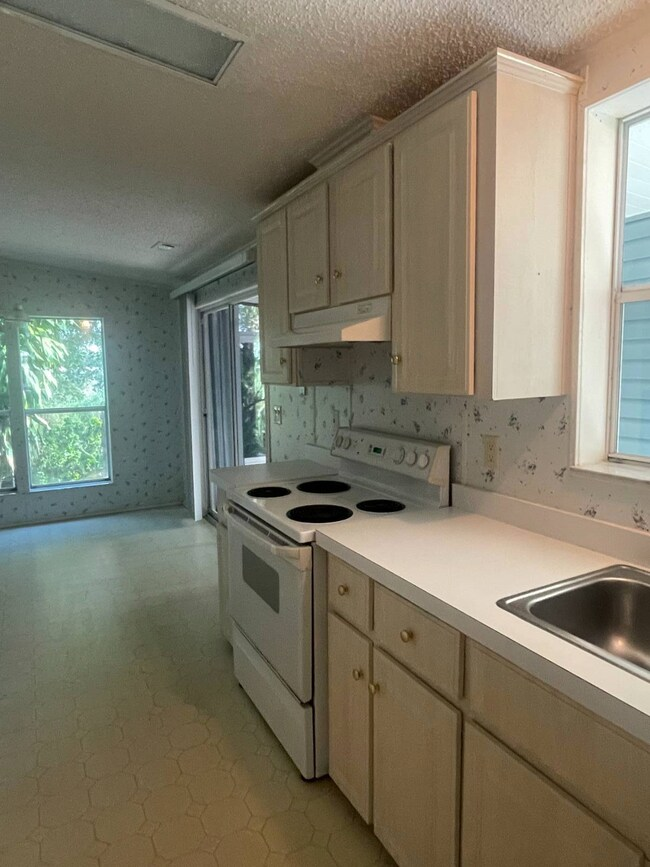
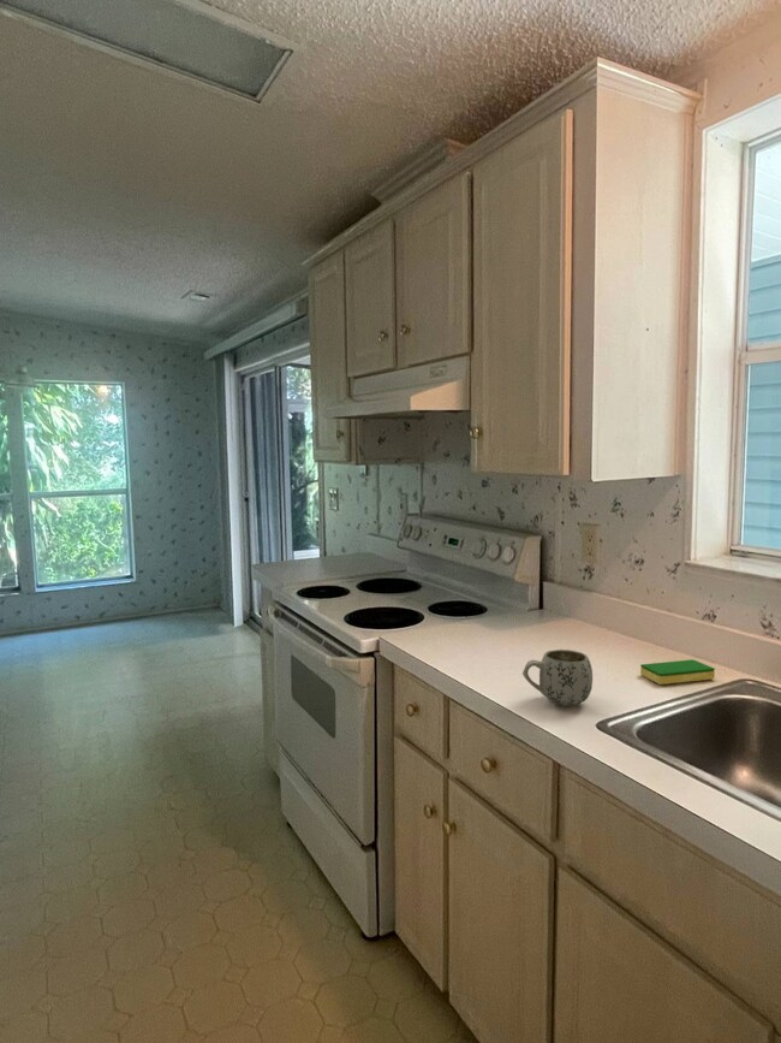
+ mug [521,648,594,707]
+ dish sponge [639,658,716,686]
